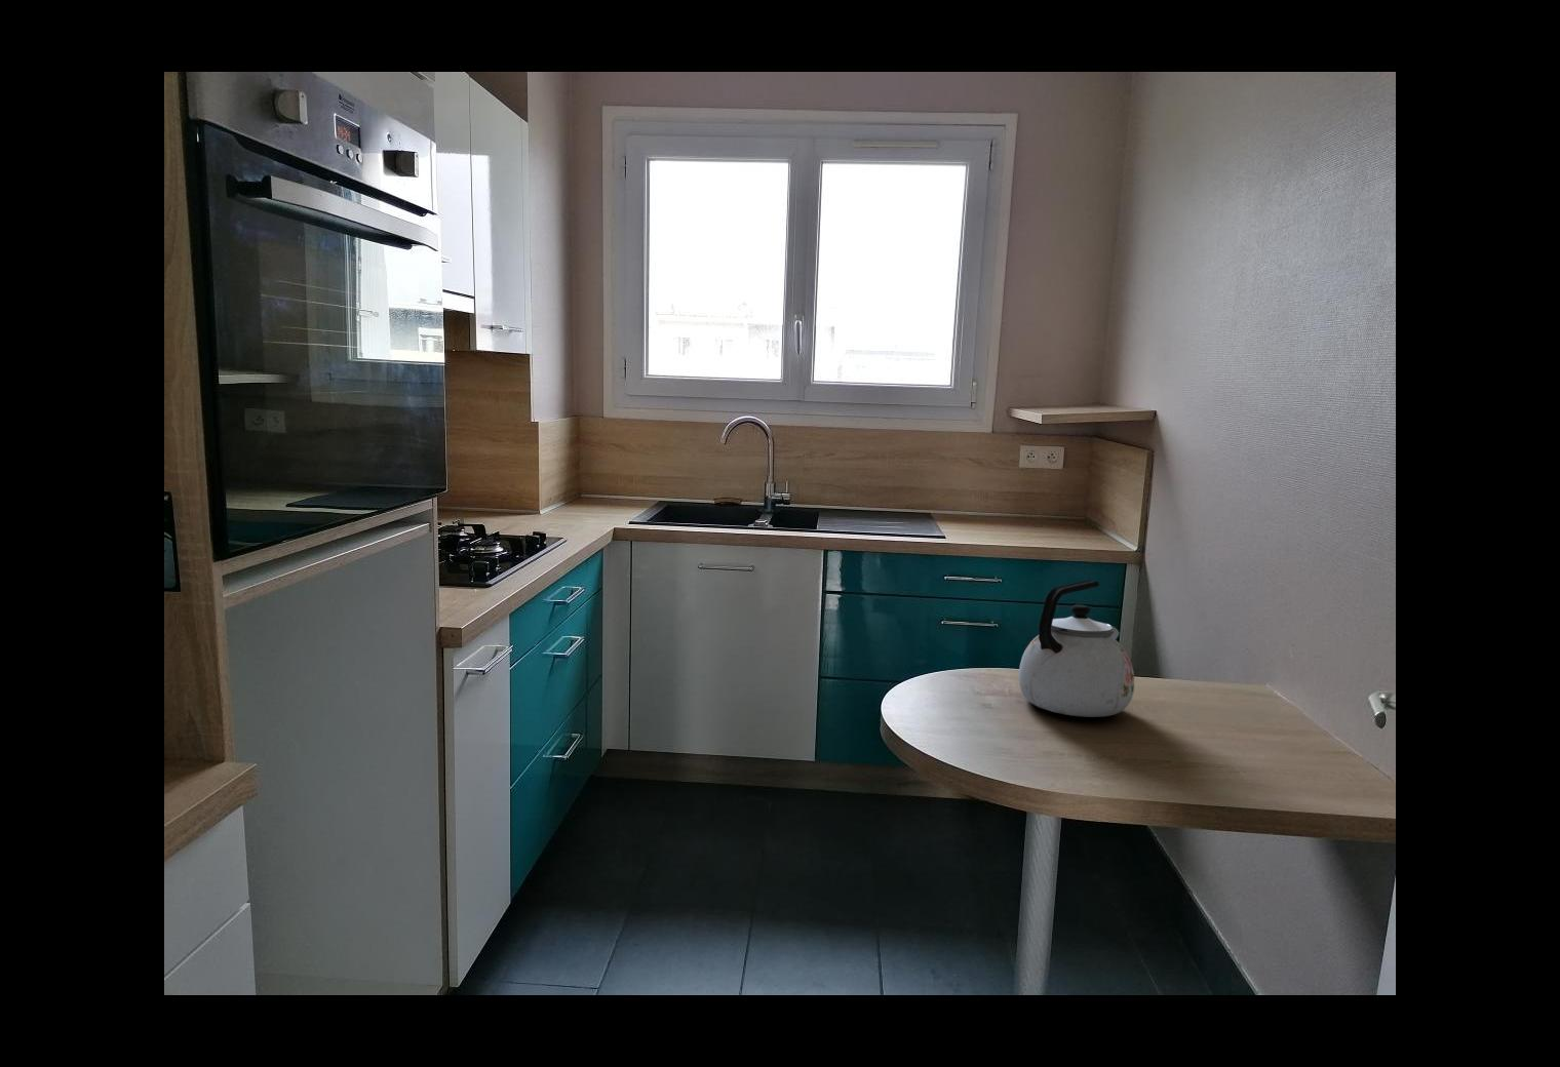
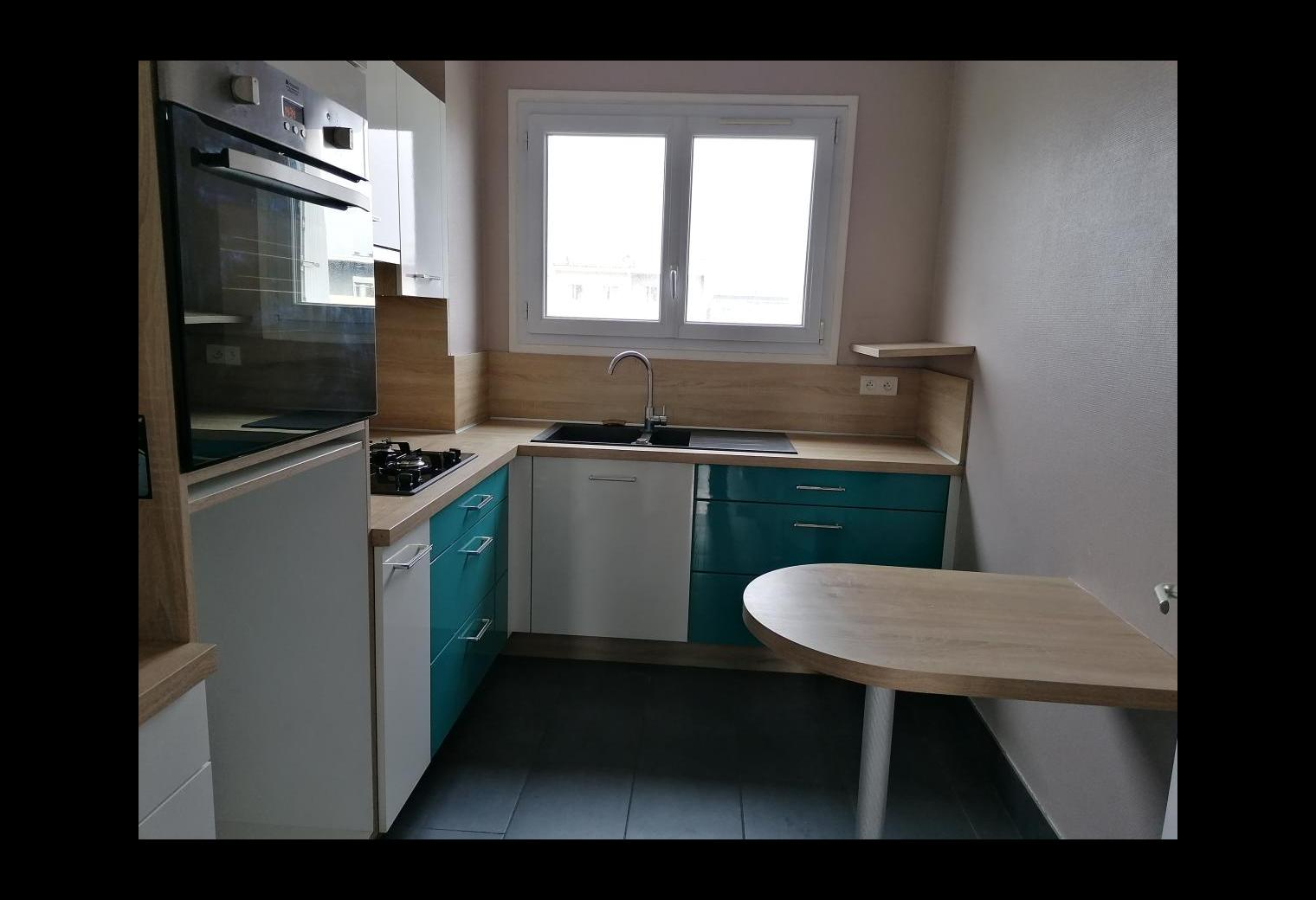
- kettle [1018,579,1136,718]
